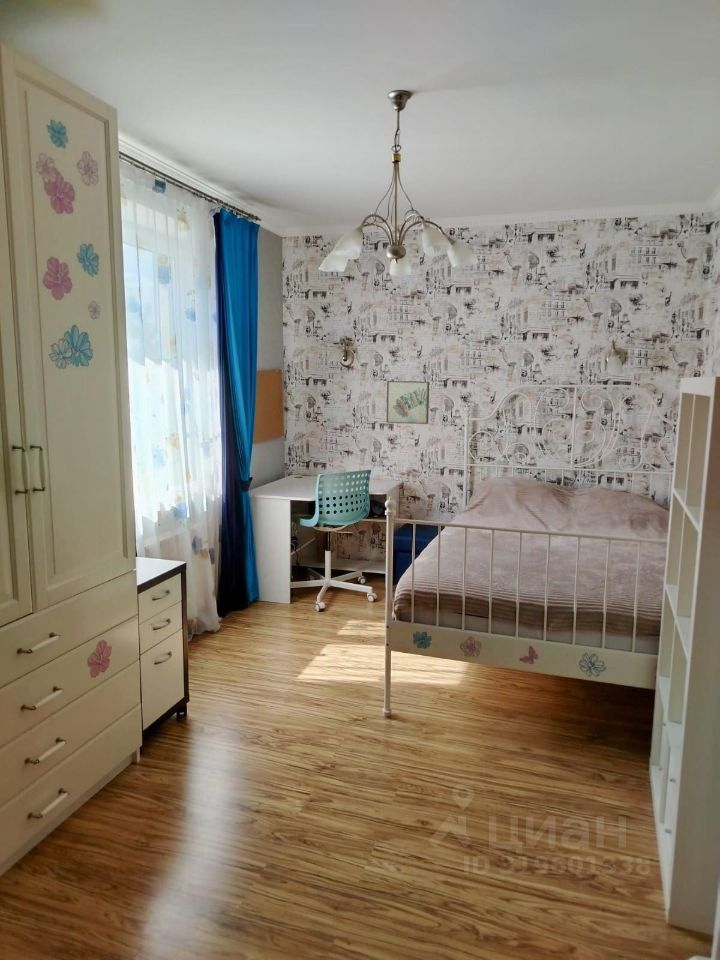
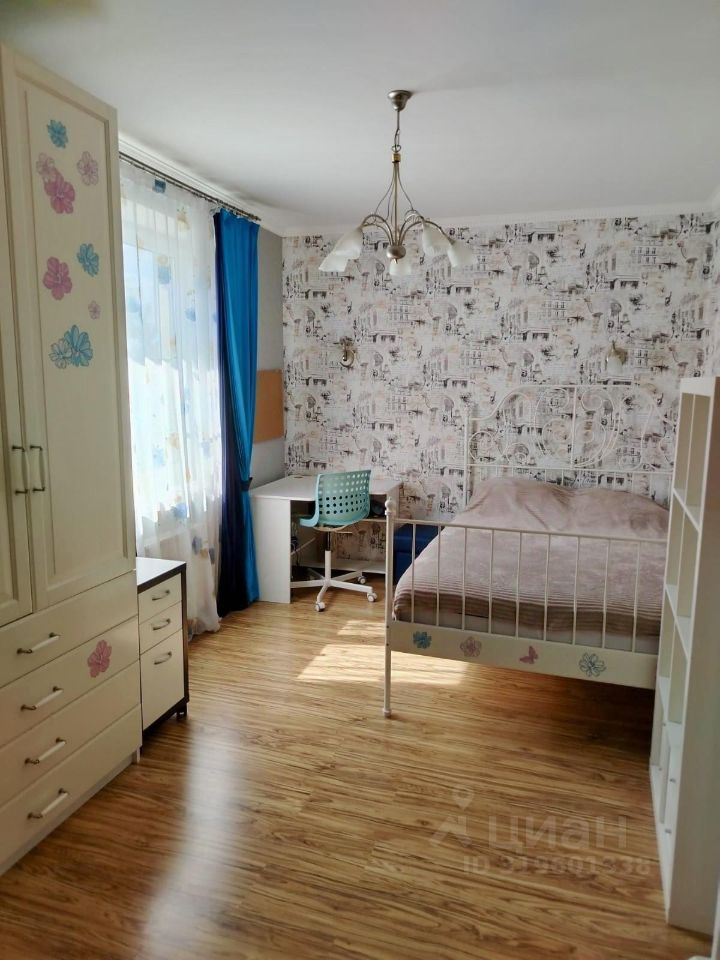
- wall art [385,380,430,425]
